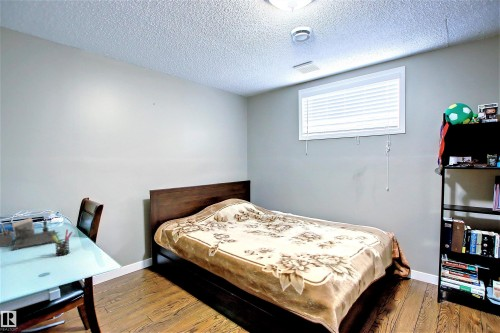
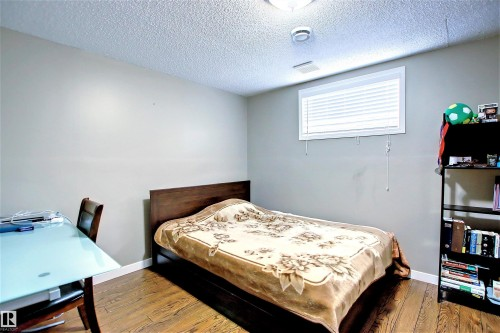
- pen holder [53,229,73,257]
- desk organizer [0,217,60,252]
